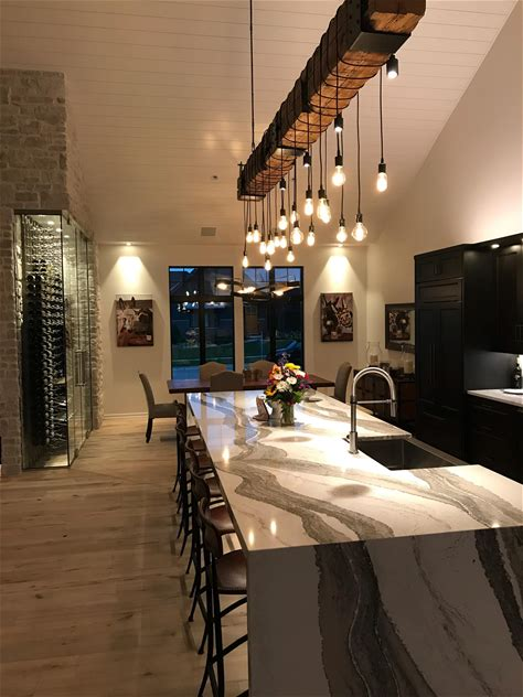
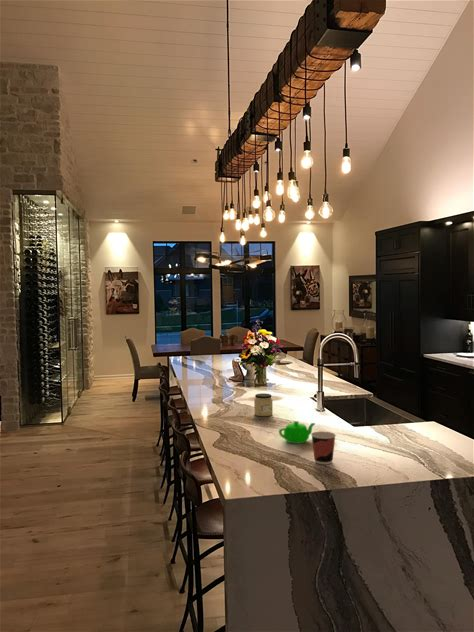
+ teapot [278,420,316,444]
+ cup [310,430,337,465]
+ jar [253,392,274,417]
